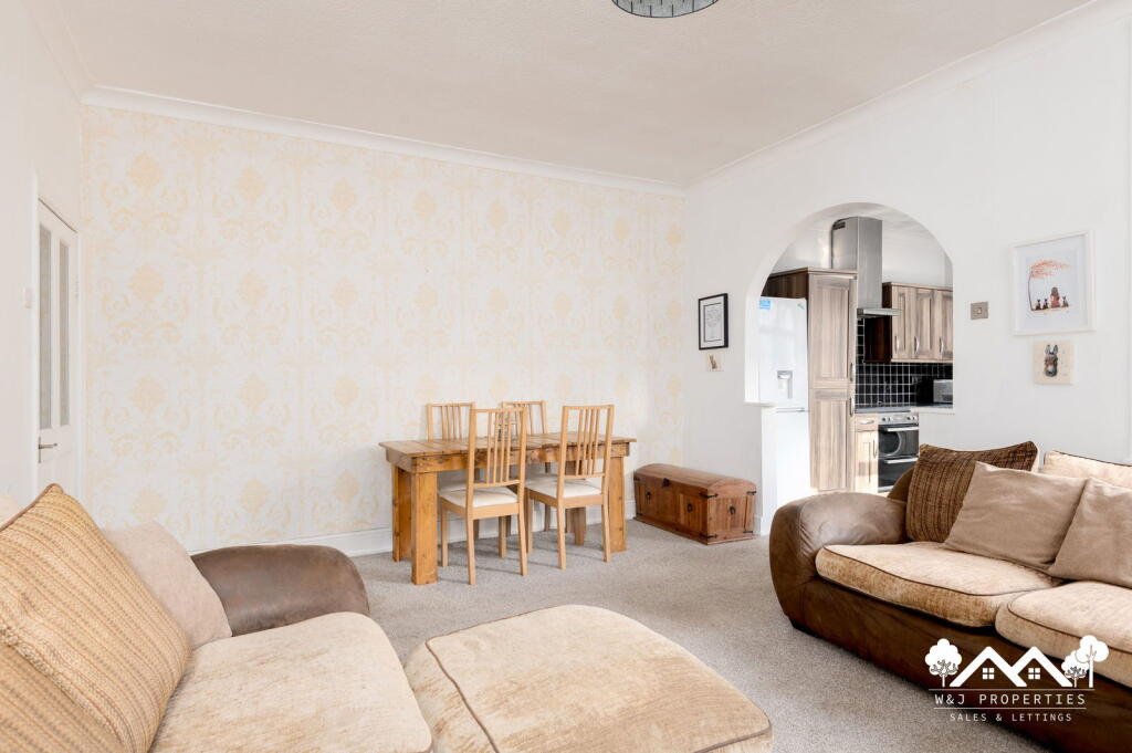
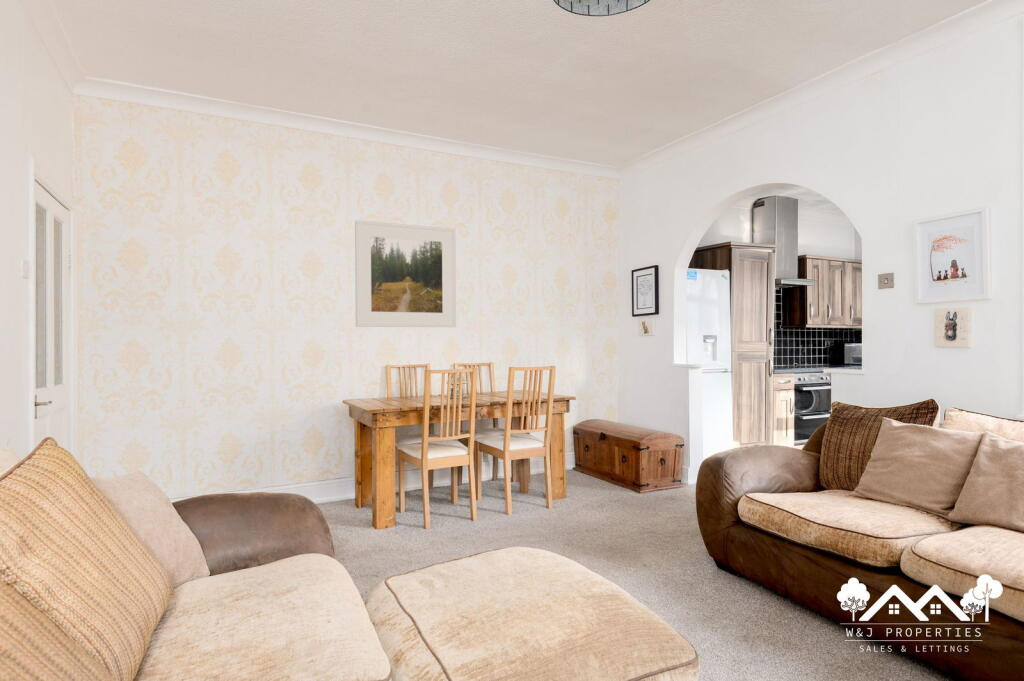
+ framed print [354,219,457,328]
